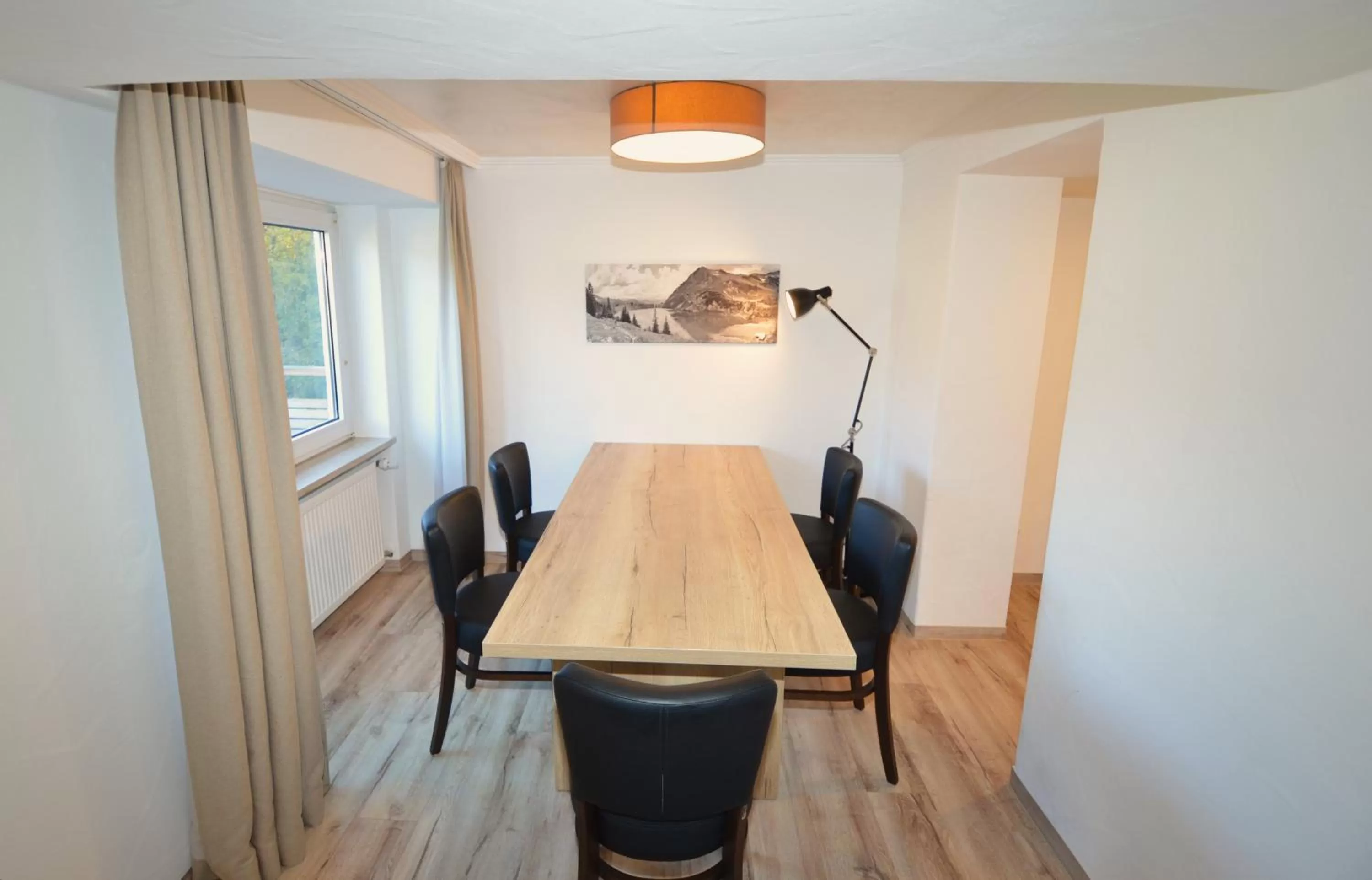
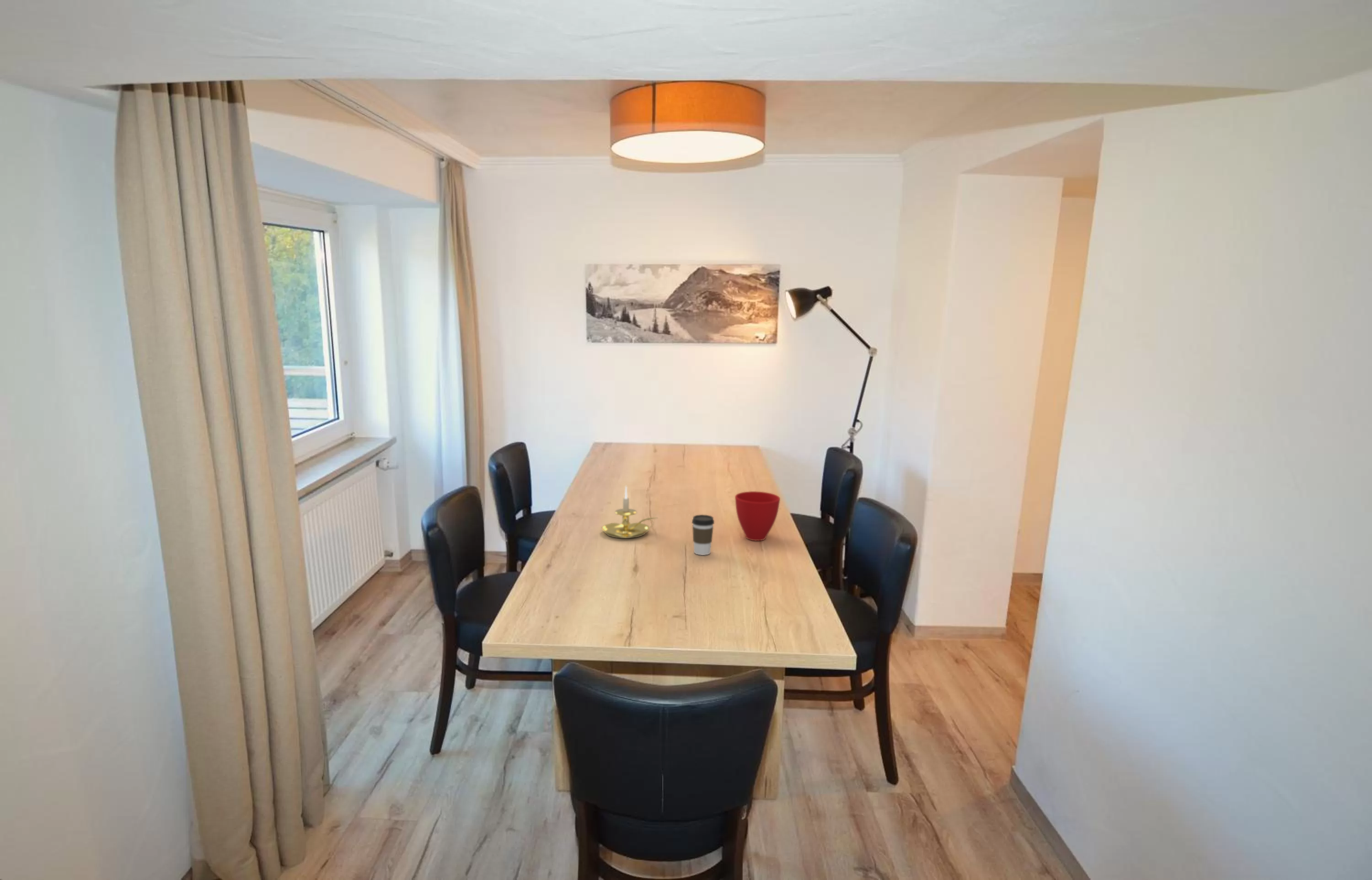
+ coffee cup [691,514,715,556]
+ candle holder [601,485,658,539]
+ cup [734,491,781,541]
